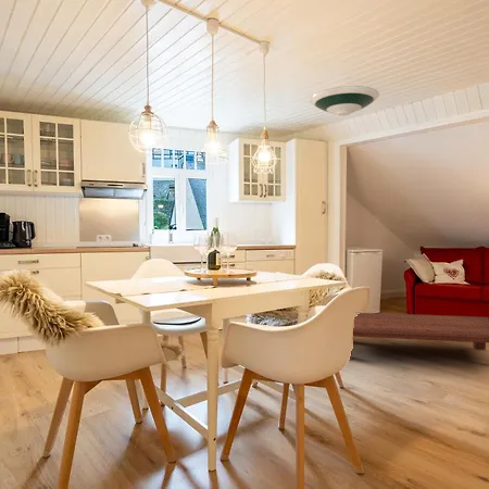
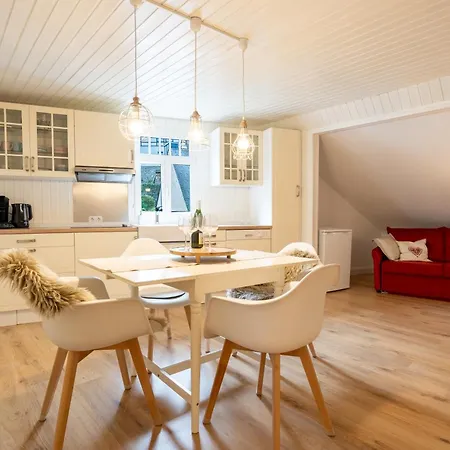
- coffee table [349,312,489,361]
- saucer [309,85,380,117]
